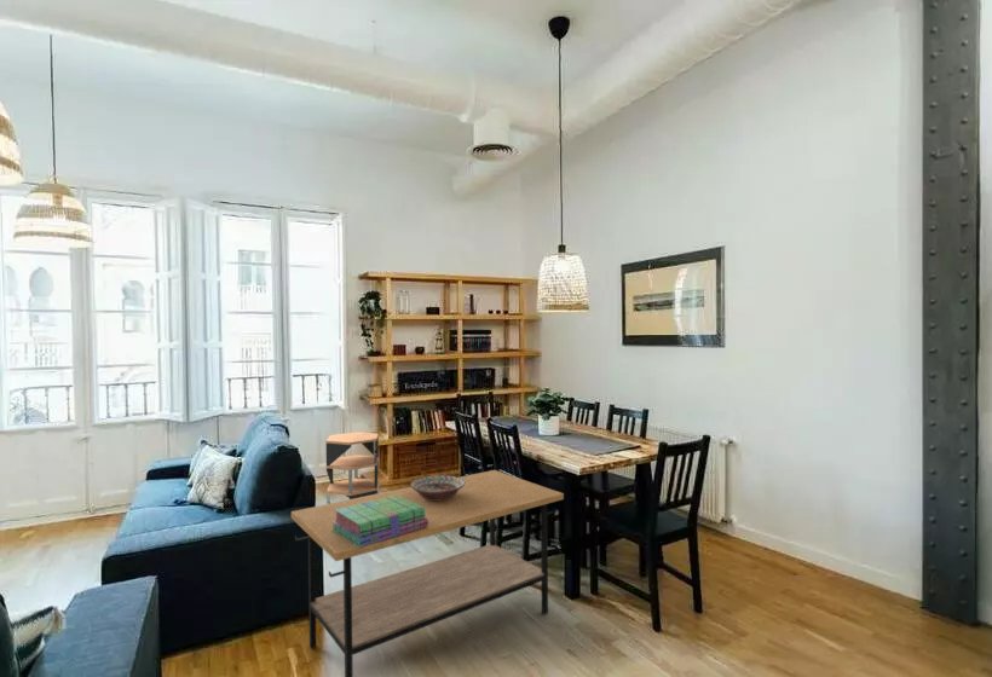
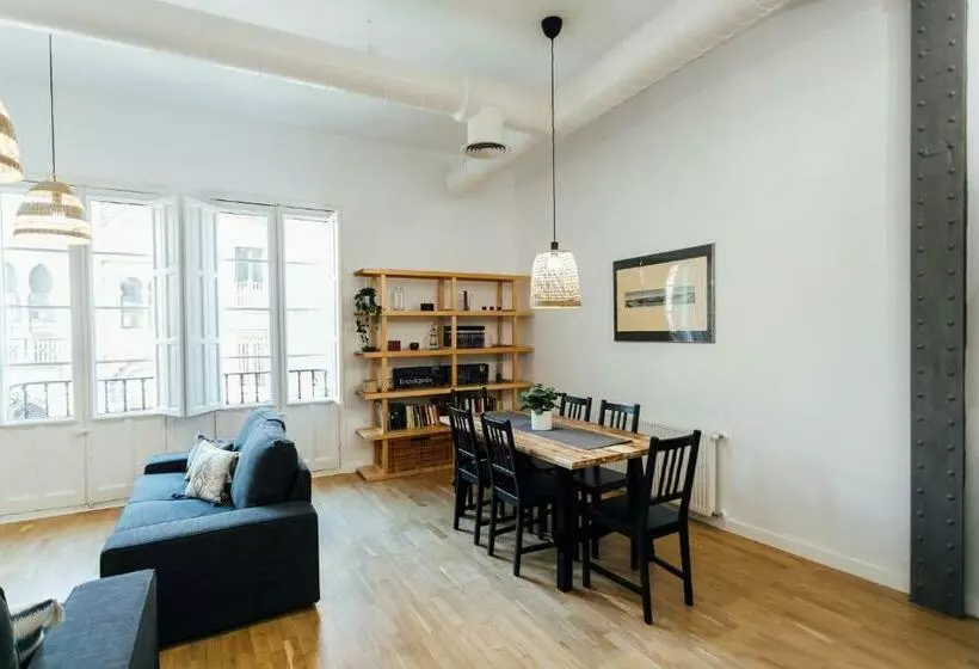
- side table [325,430,380,504]
- stack of books [331,496,428,548]
- coffee table [290,469,565,677]
- decorative bowl [409,474,466,500]
